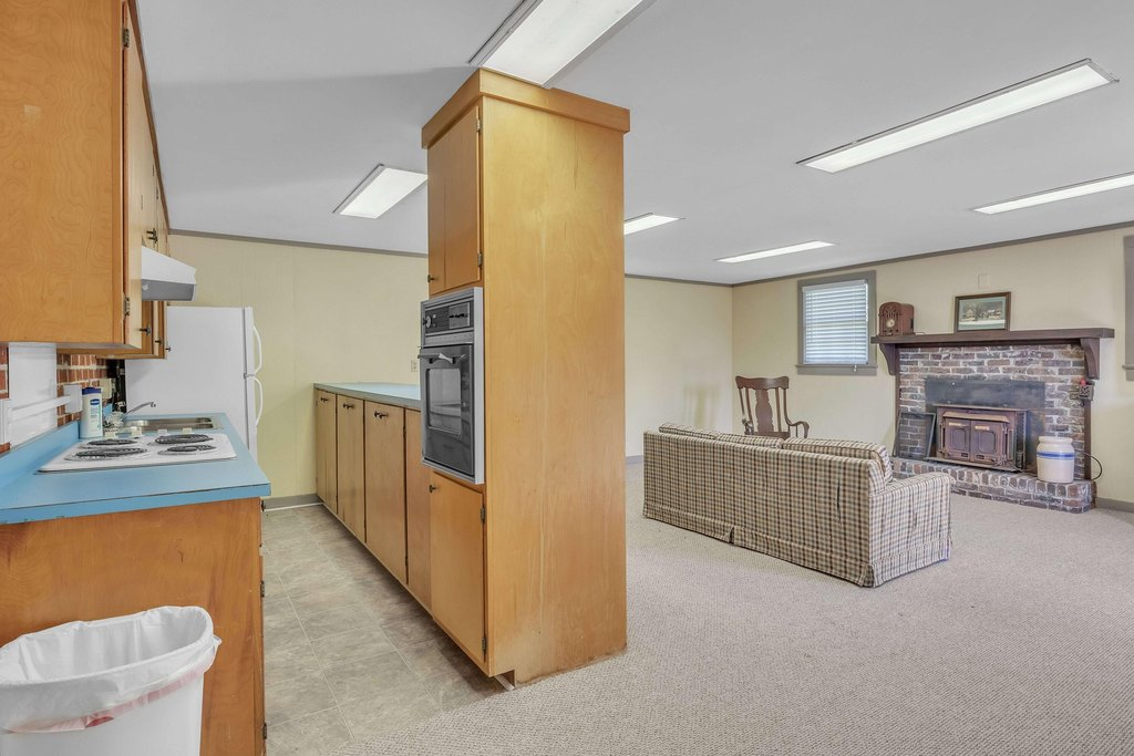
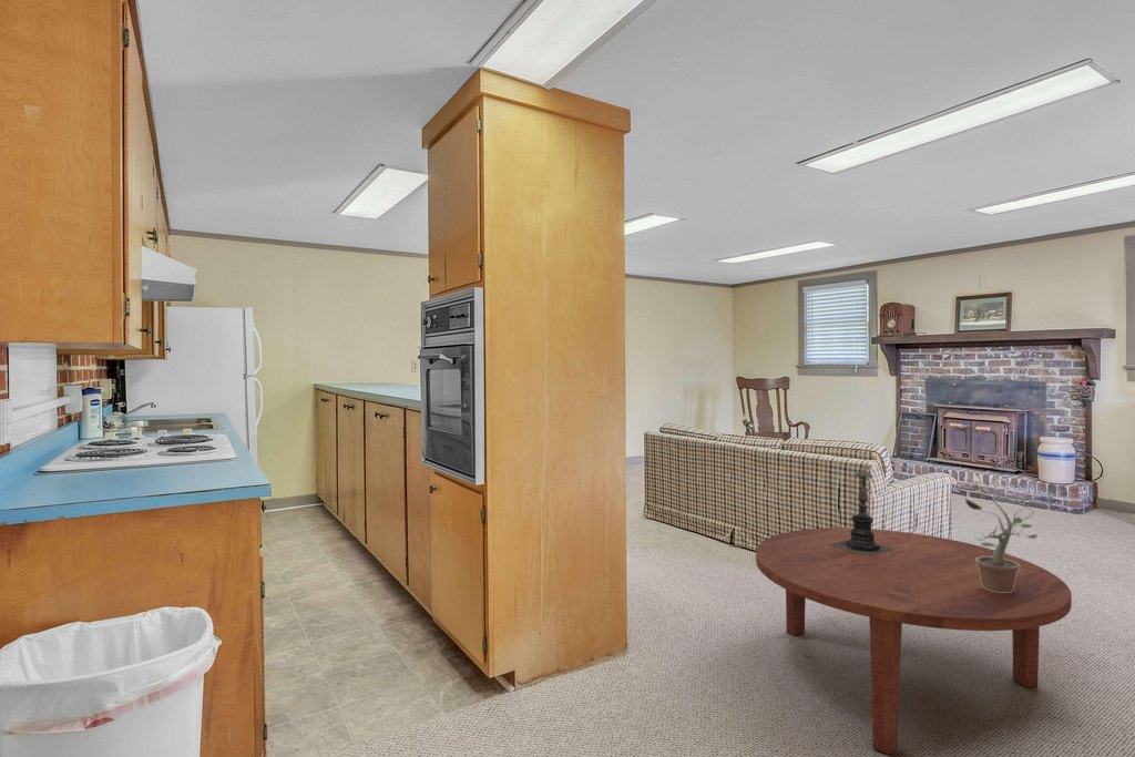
+ potted plant [964,479,1039,593]
+ coffee table [755,526,1073,756]
+ candle holder [831,467,893,555]
